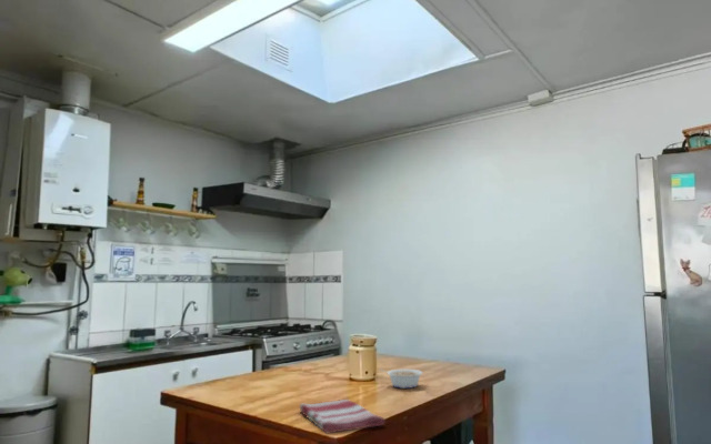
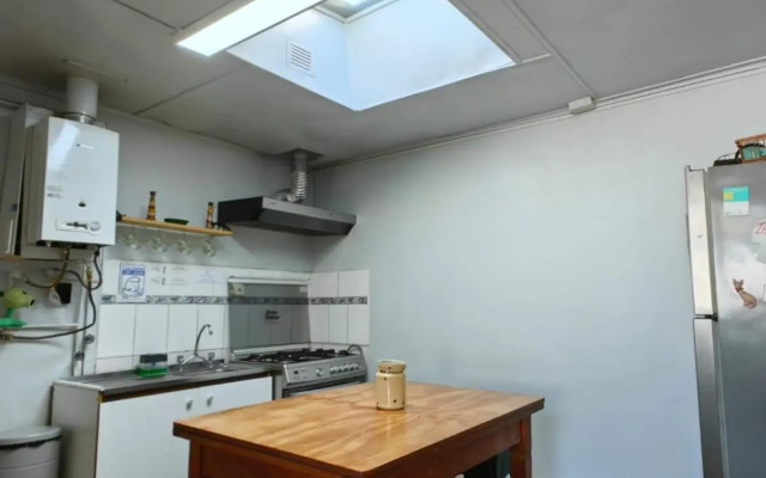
- dish towel [298,398,387,435]
- legume [379,369,423,390]
